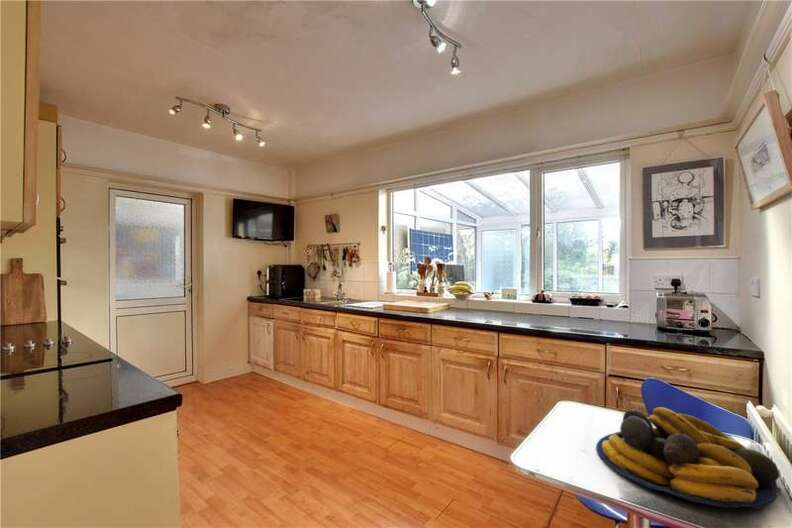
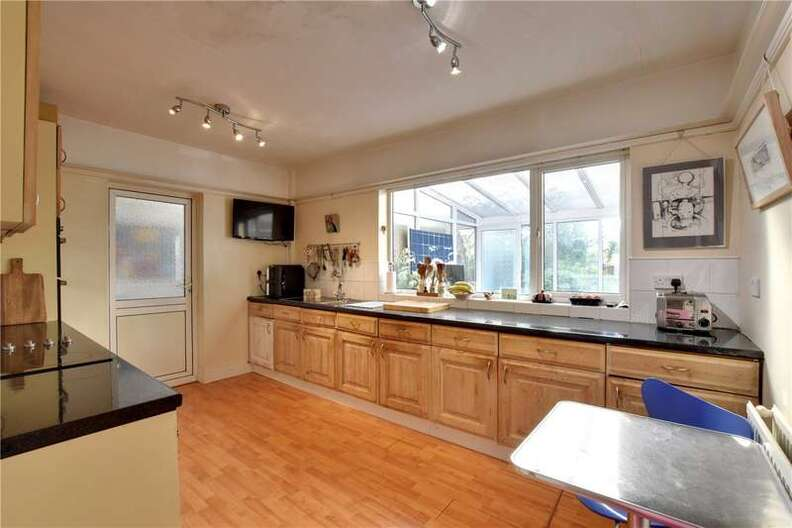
- fruit bowl [595,406,782,510]
